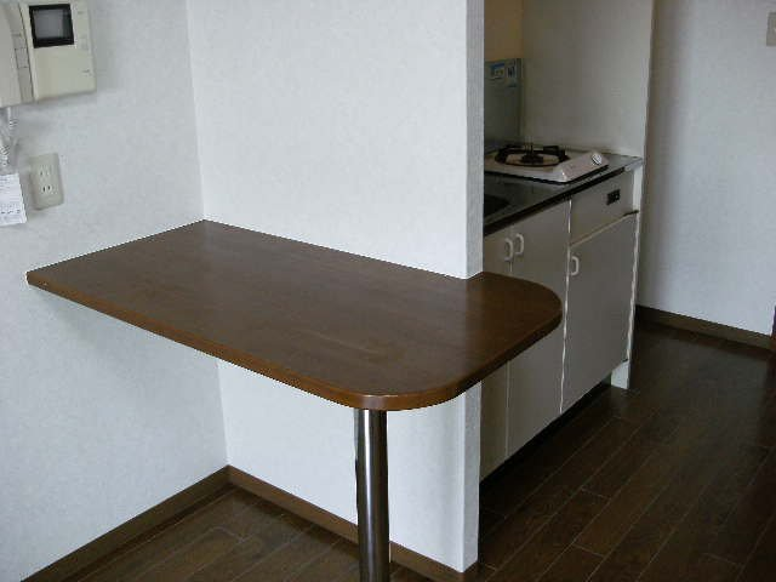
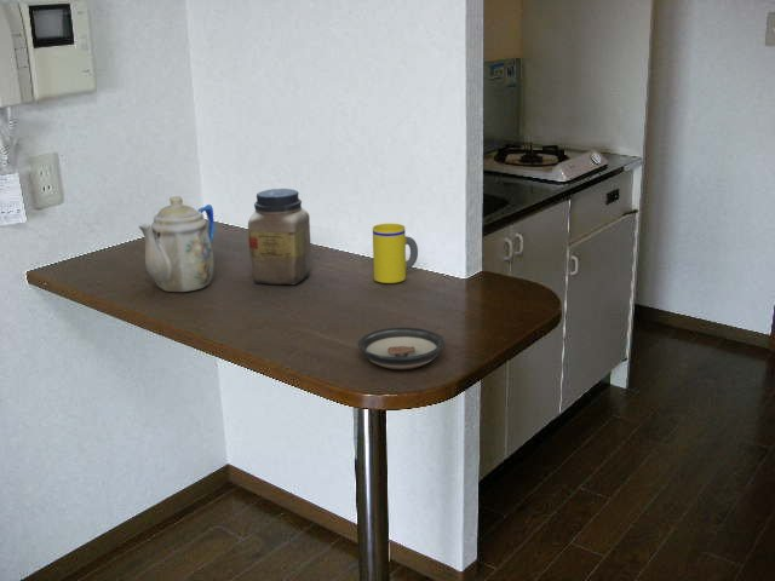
+ teapot [138,195,216,293]
+ jar [247,188,312,286]
+ mug [372,223,419,284]
+ saucer [357,326,446,370]
